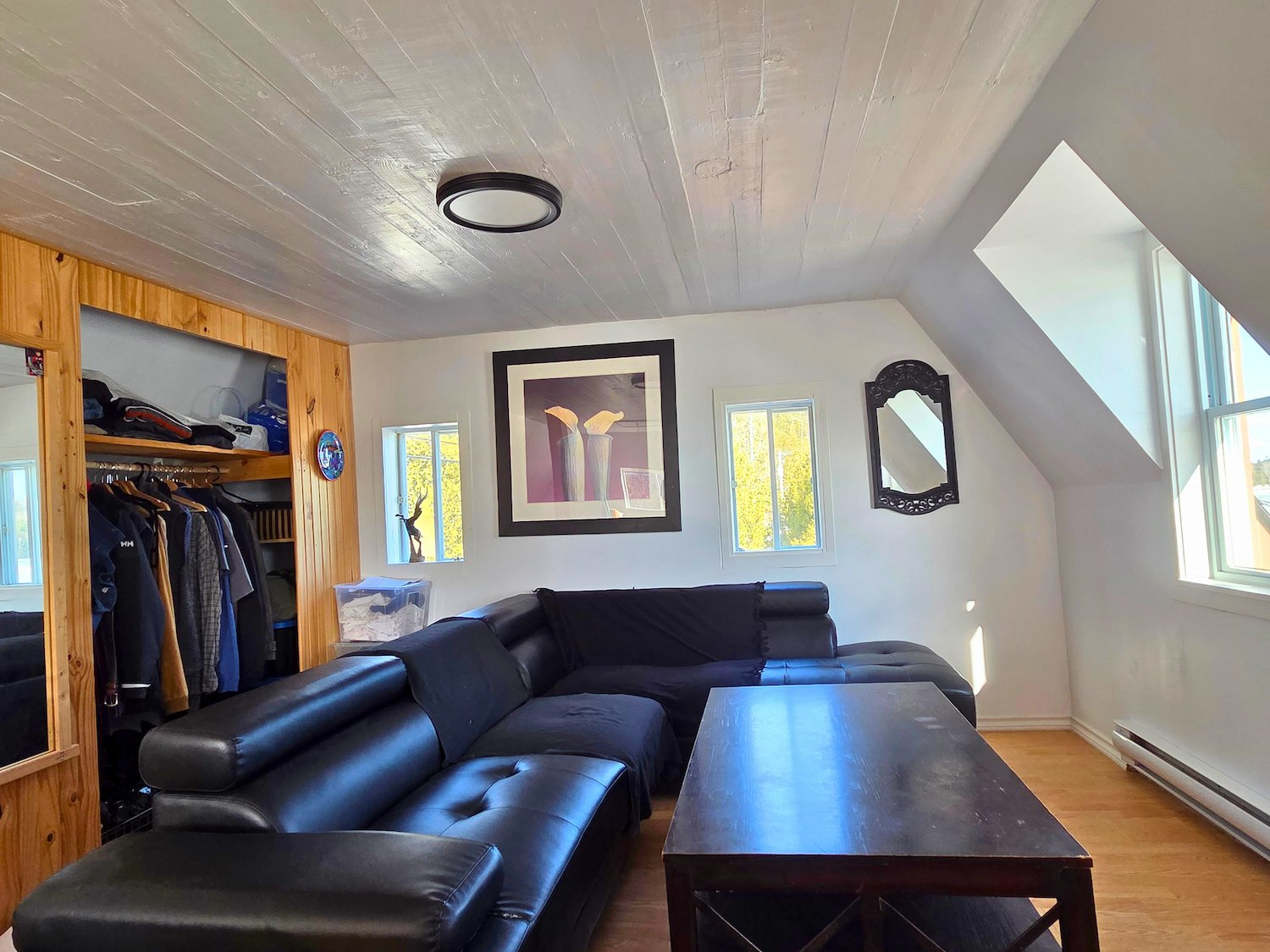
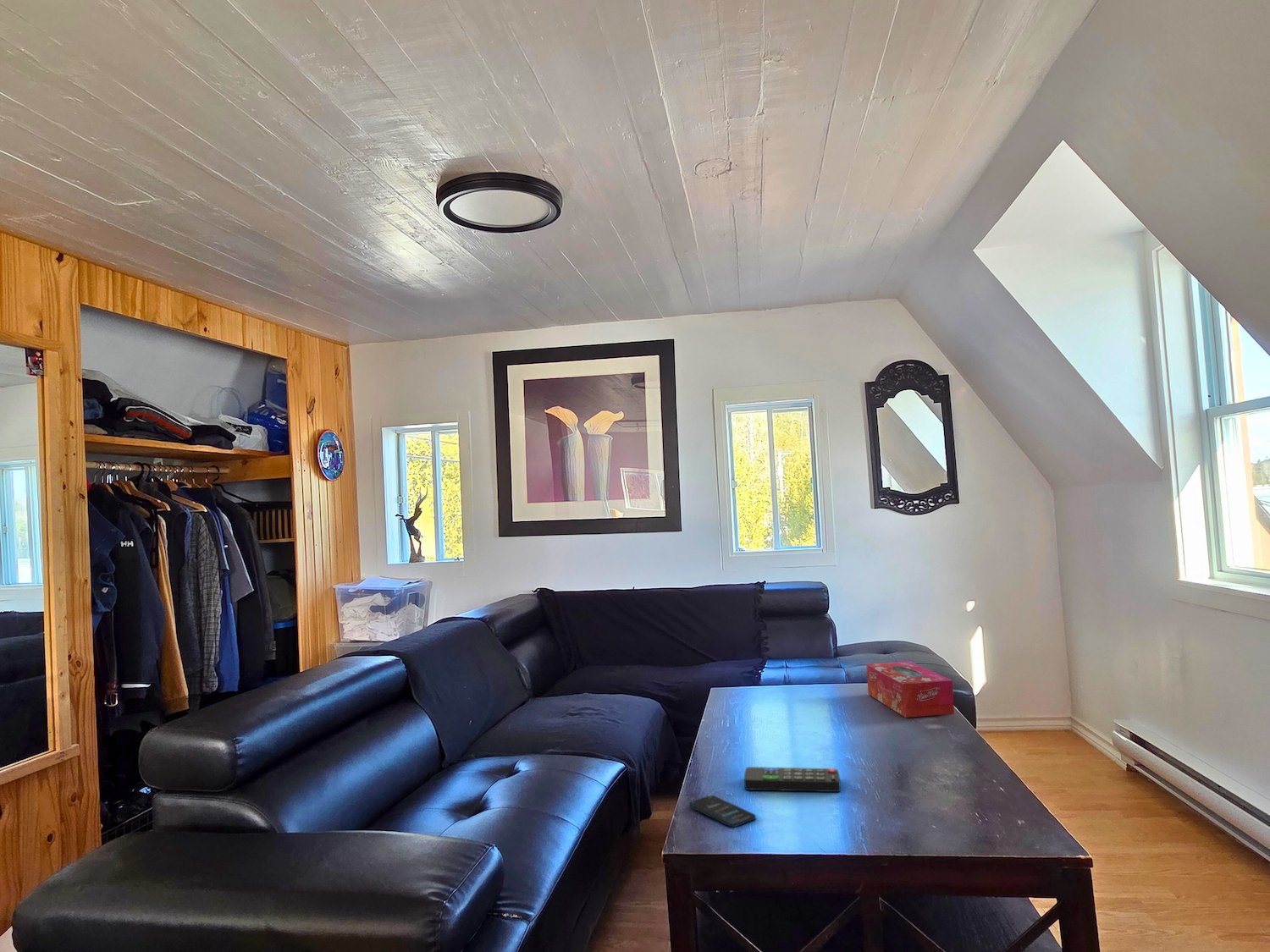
+ remote control [743,766,842,793]
+ smartphone [688,795,757,828]
+ tissue box [865,660,955,718]
